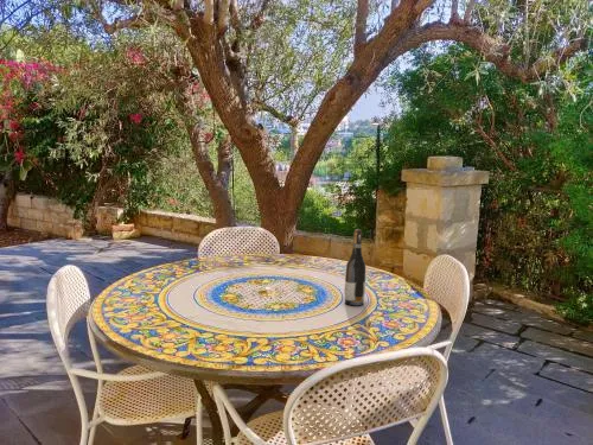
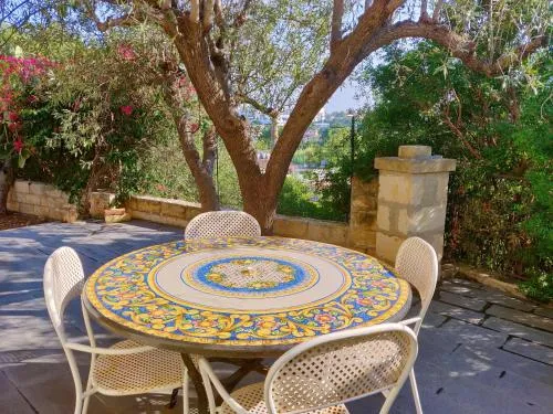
- wine bottle [343,228,366,306]
